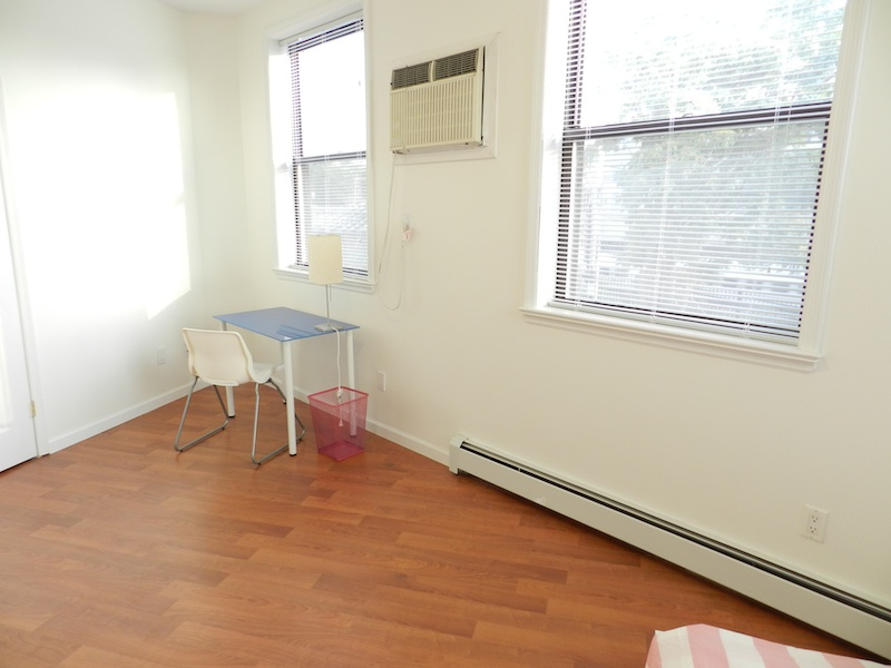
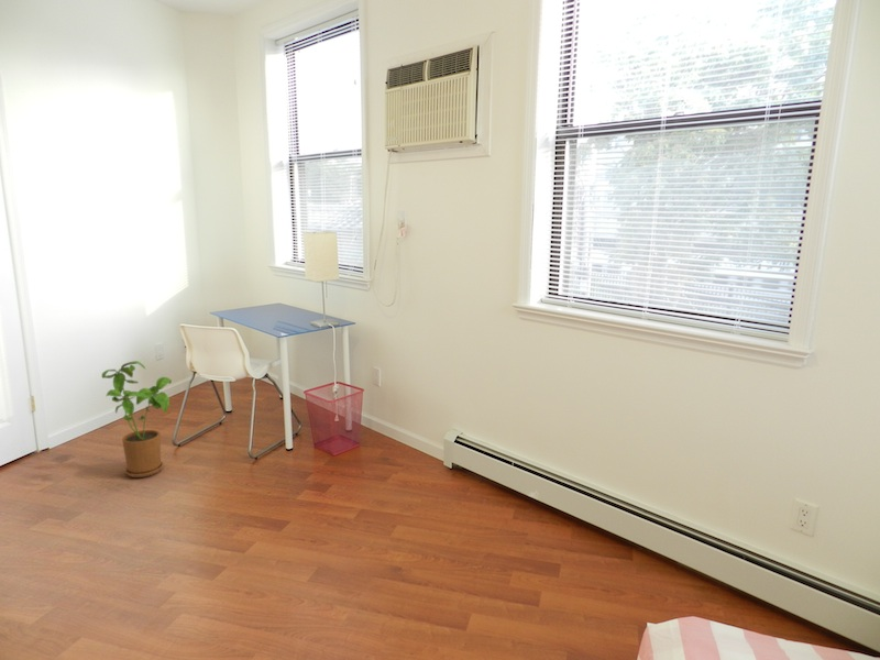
+ house plant [101,360,173,479]
